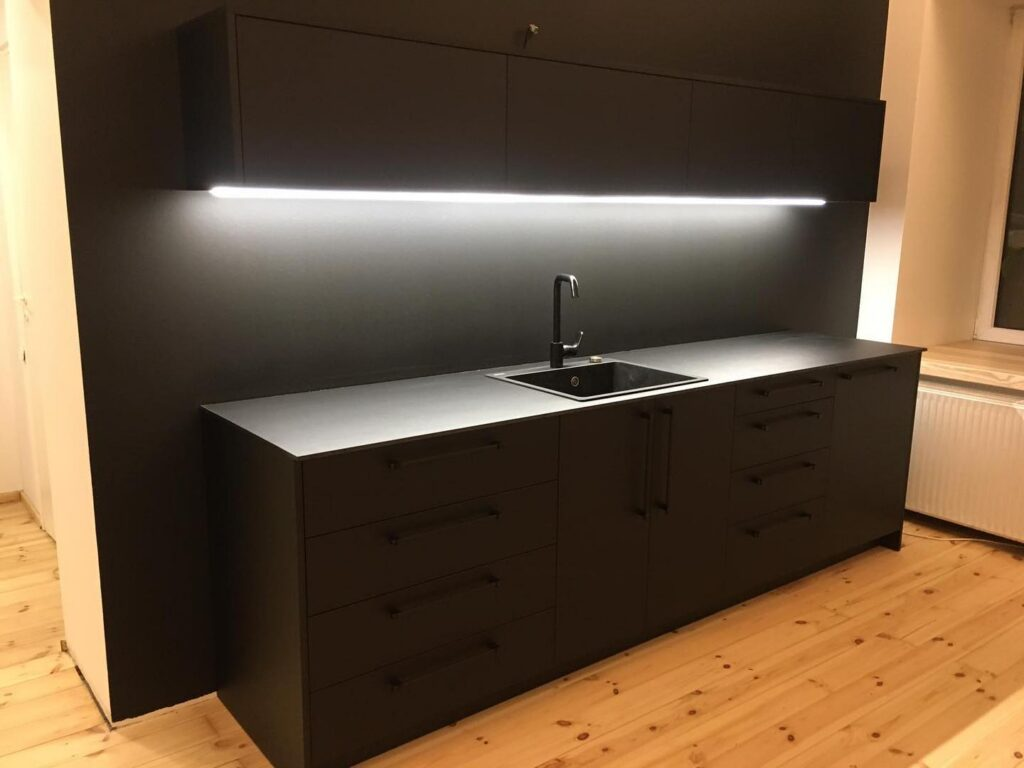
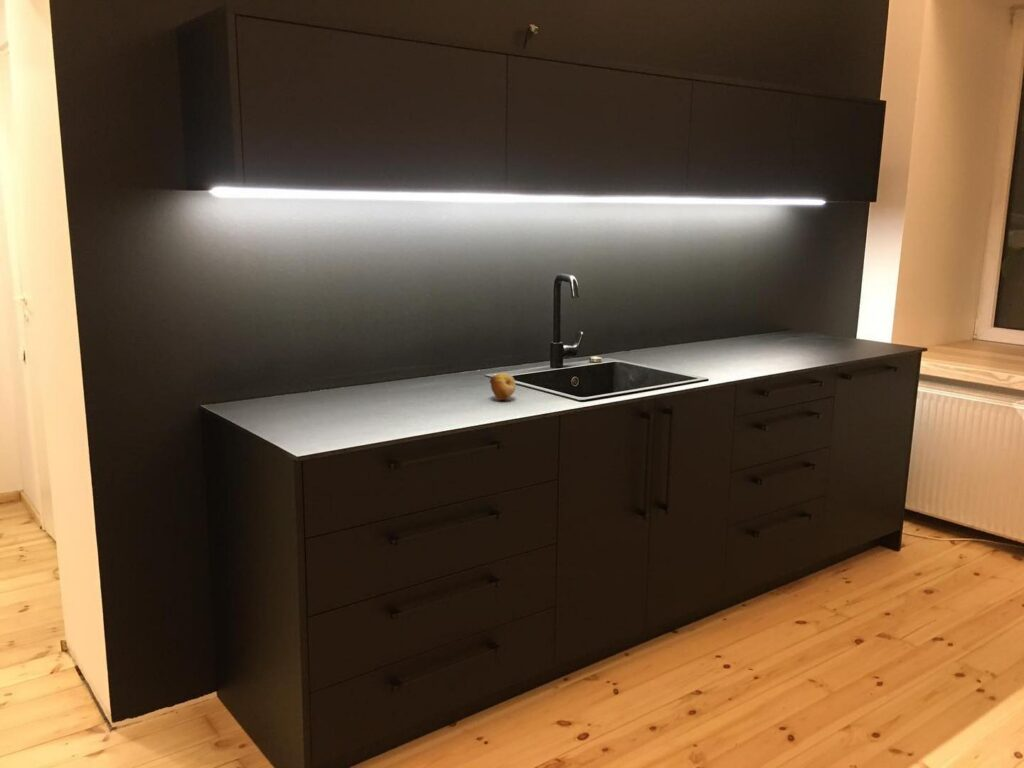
+ fruit [489,372,517,401]
